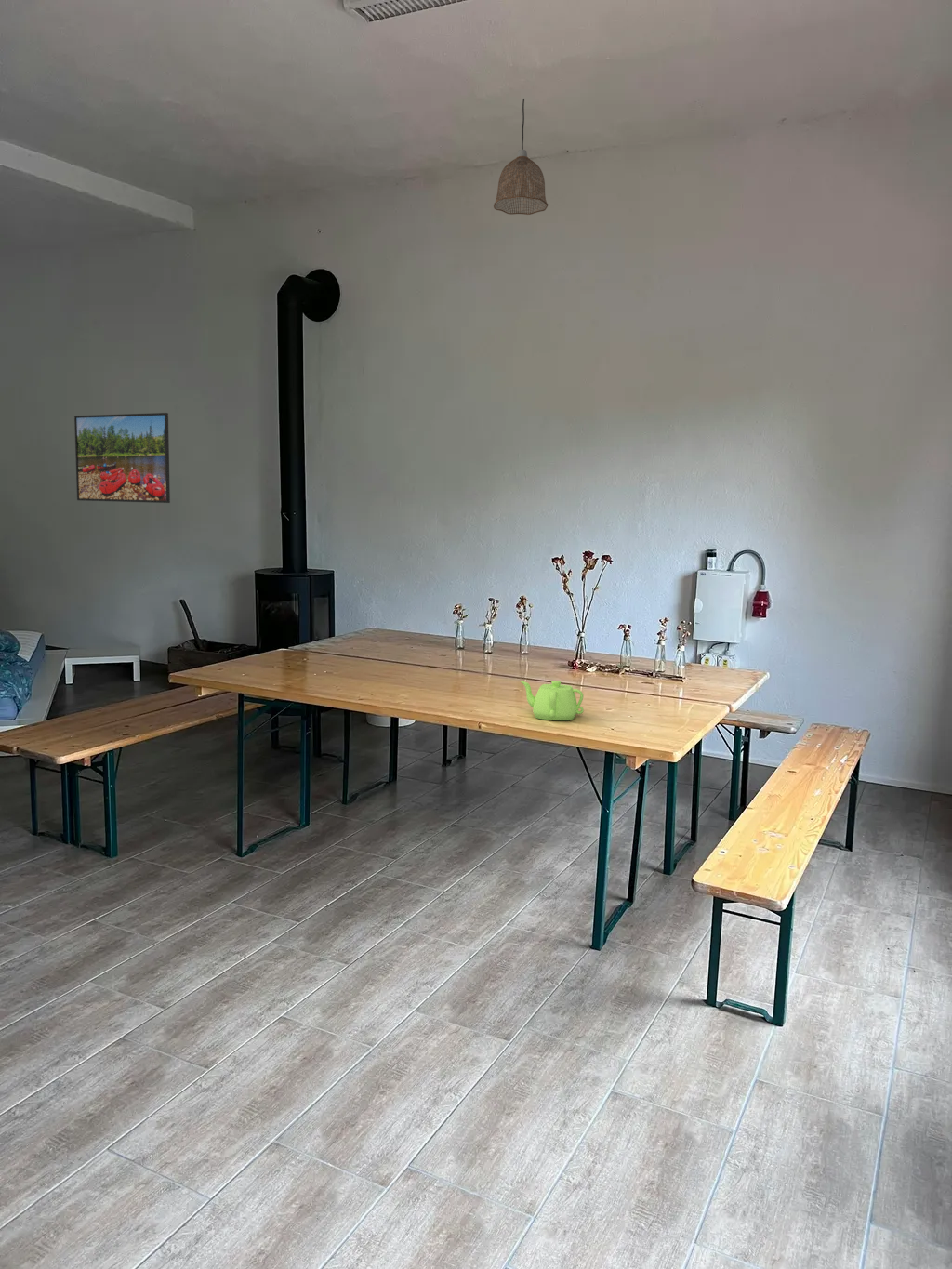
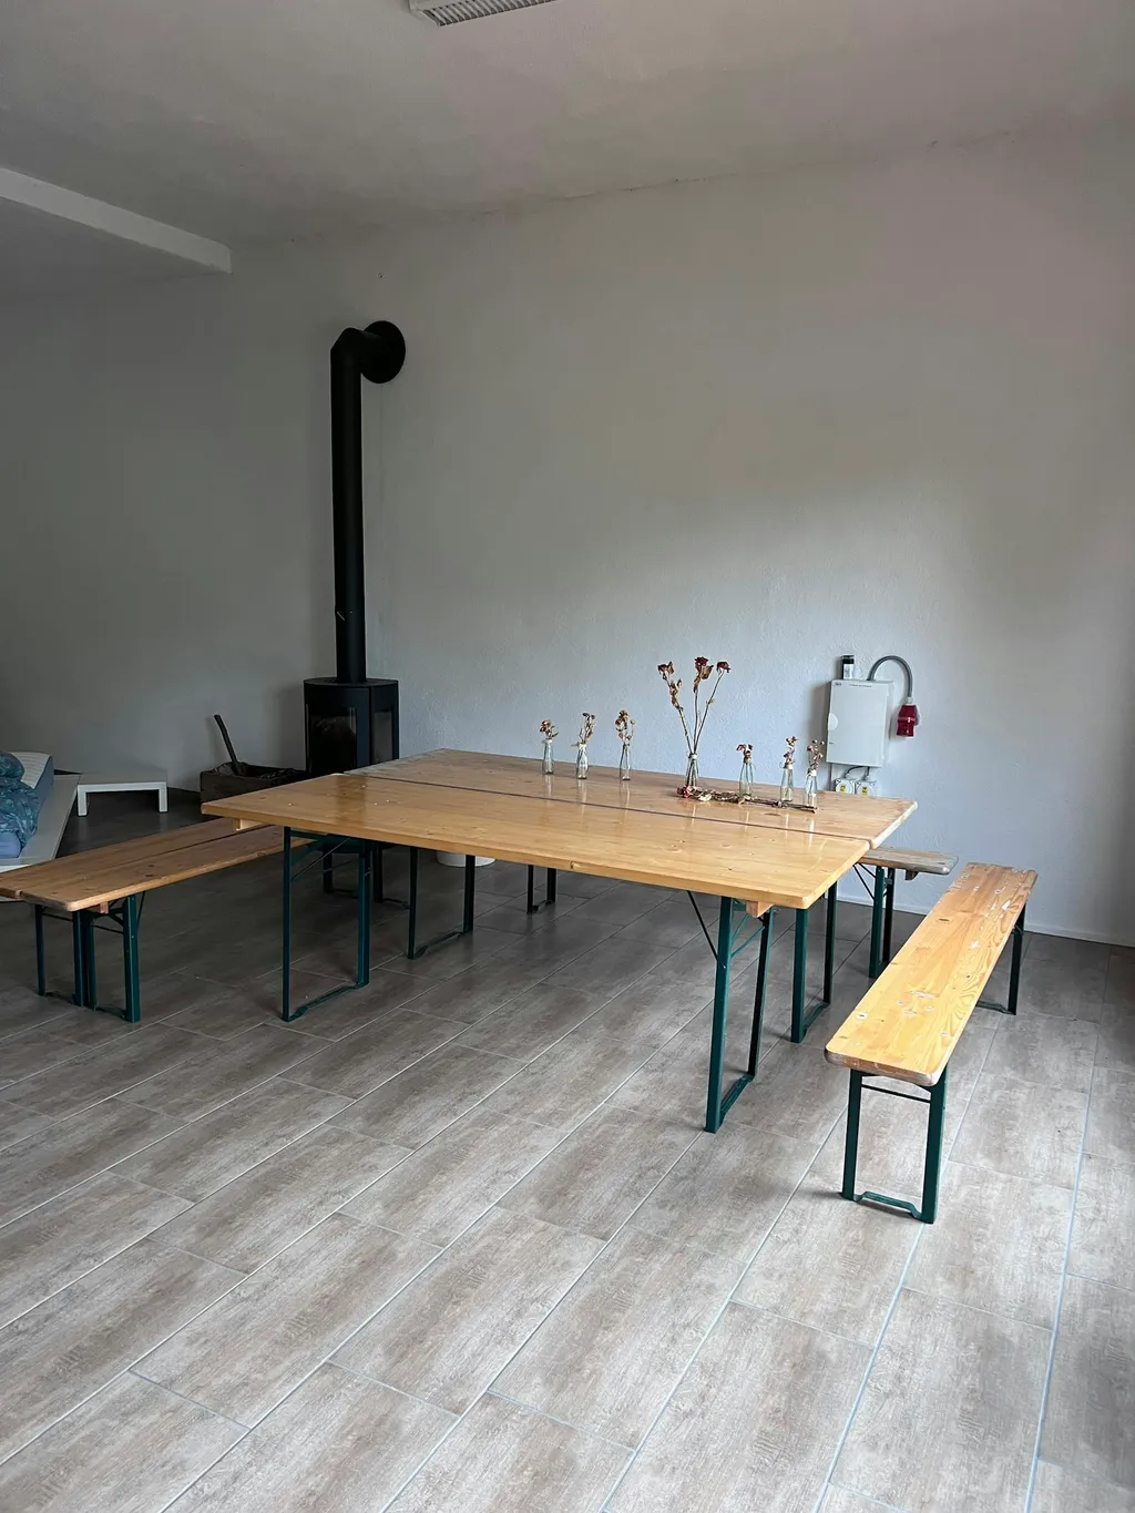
- teapot [520,680,585,721]
- pendant lamp [493,98,549,216]
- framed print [73,412,171,504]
